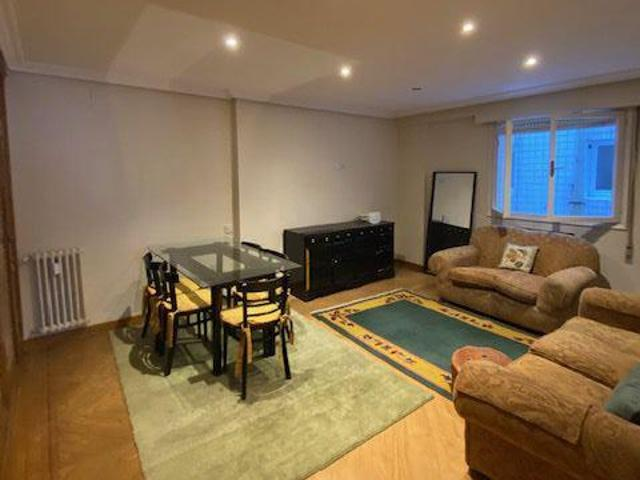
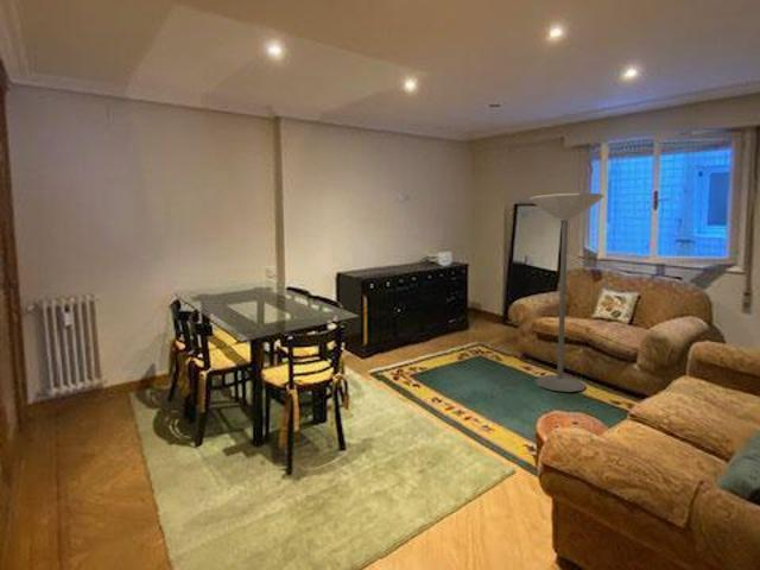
+ floor lamp [528,192,604,393]
